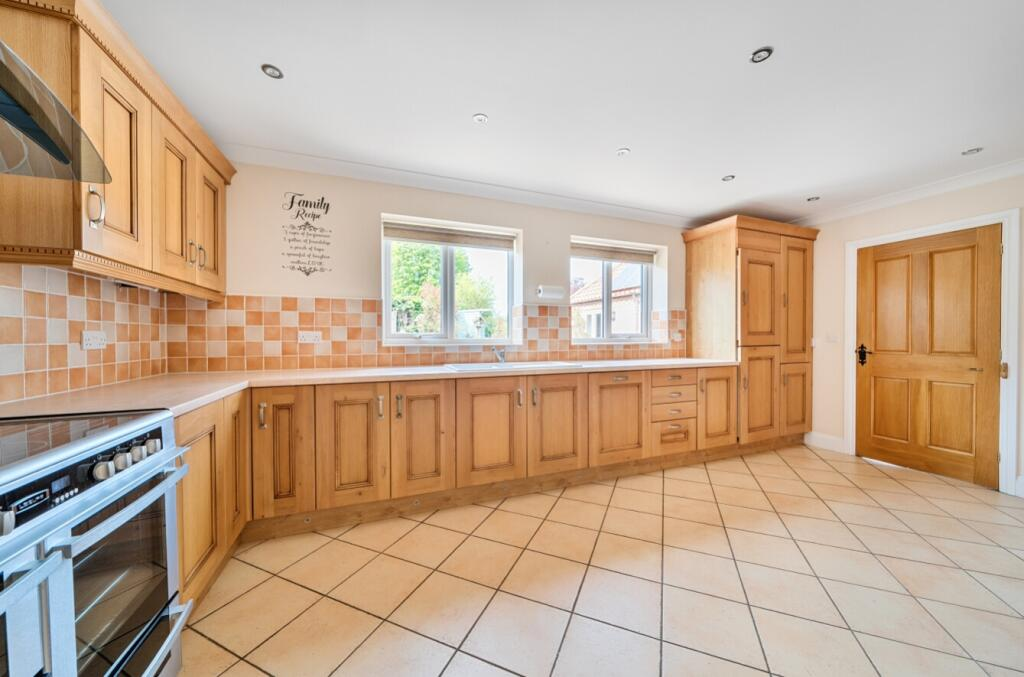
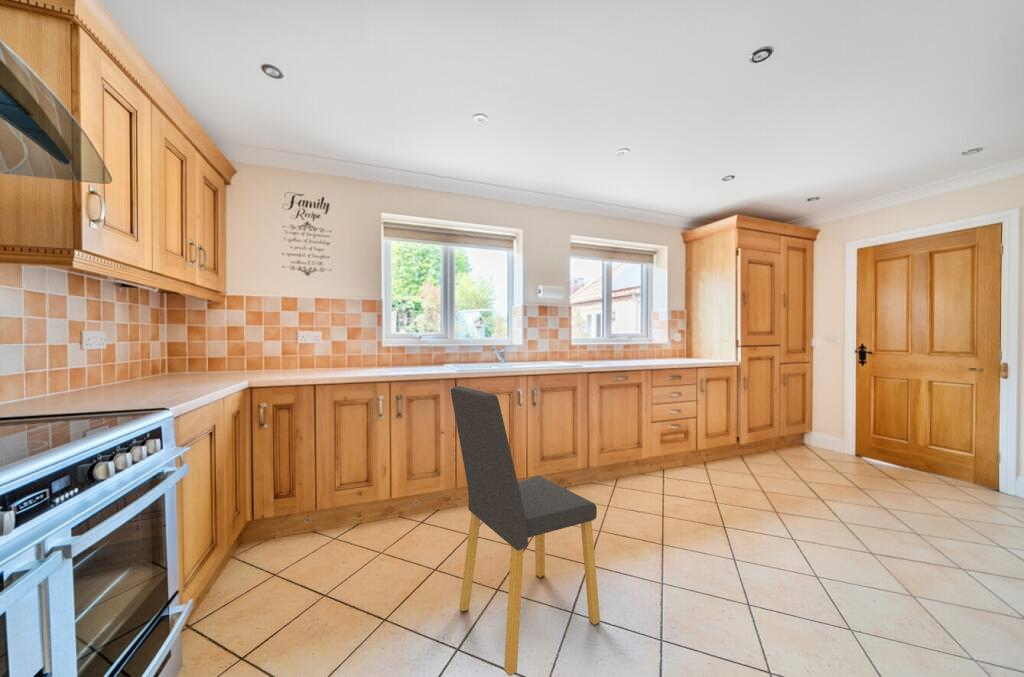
+ dining chair [450,385,601,677]
